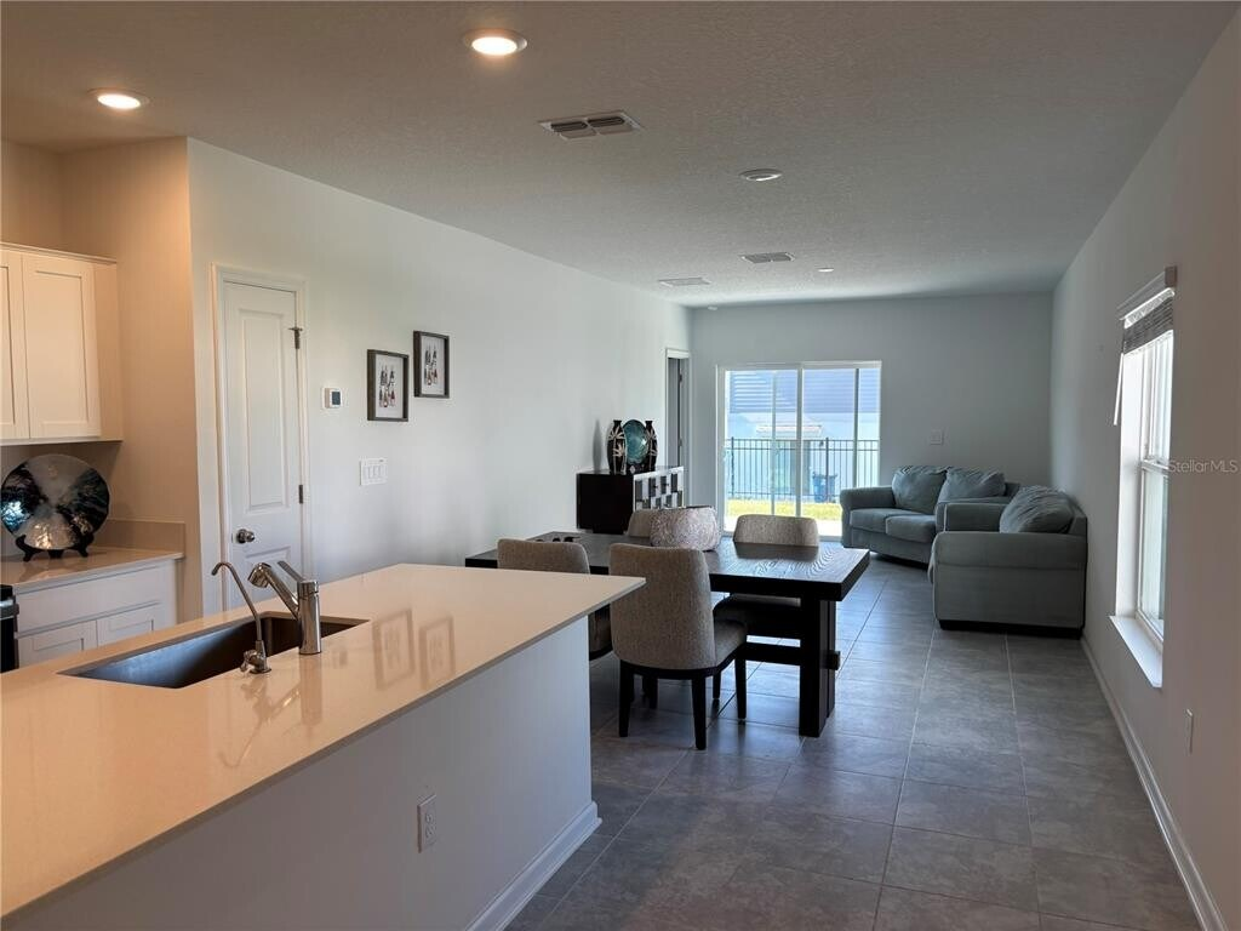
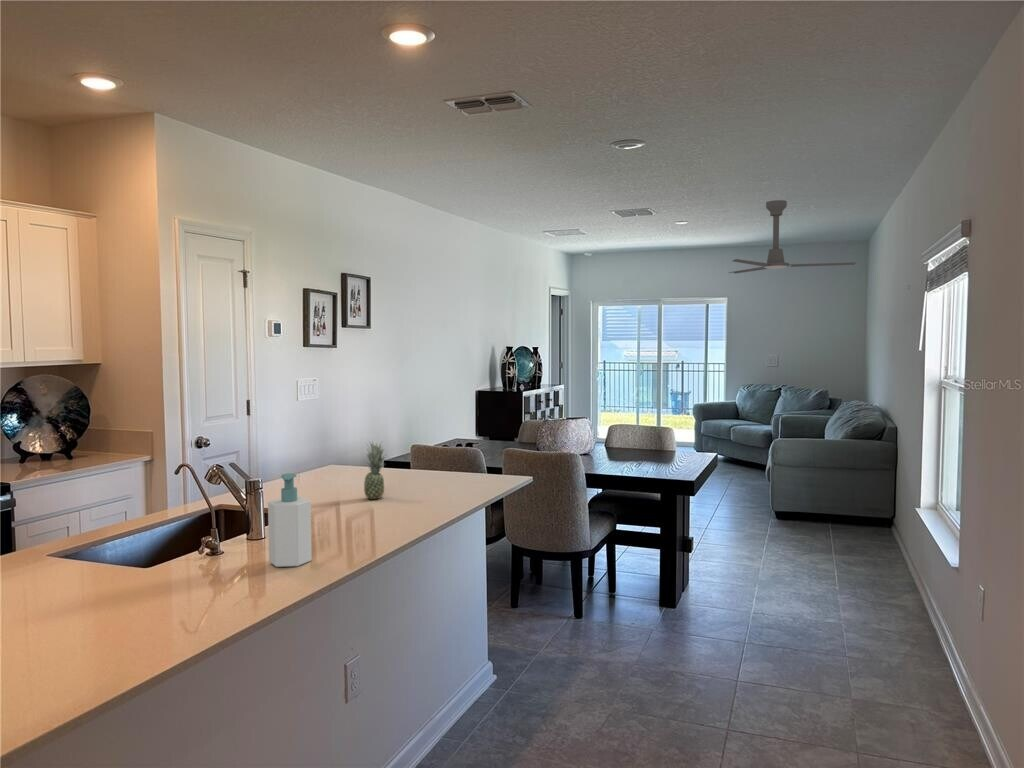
+ ceiling fan [728,199,857,275]
+ fruit [363,440,386,500]
+ soap bottle [267,472,313,568]
